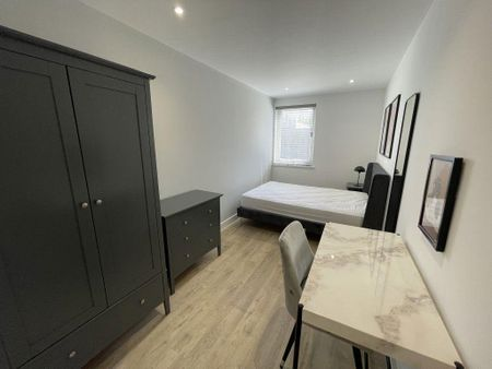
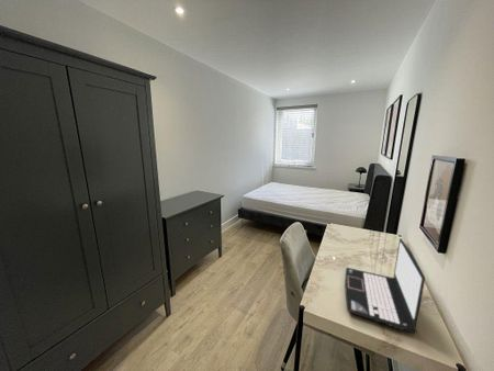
+ laptop [344,237,426,335]
